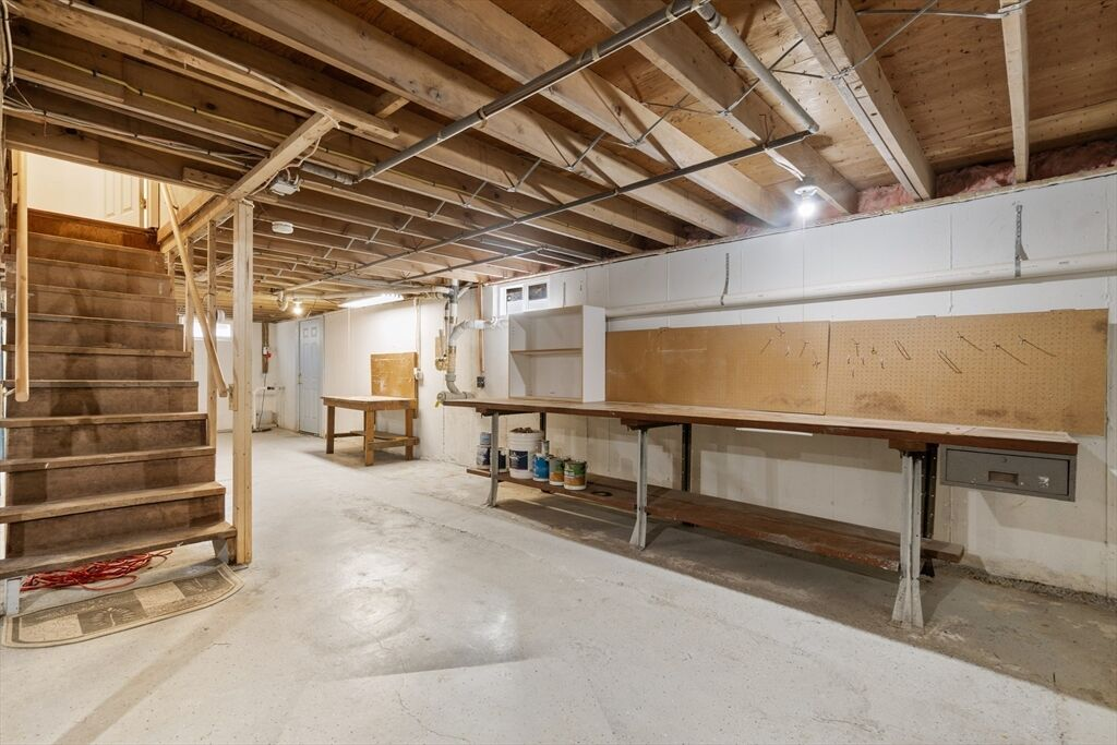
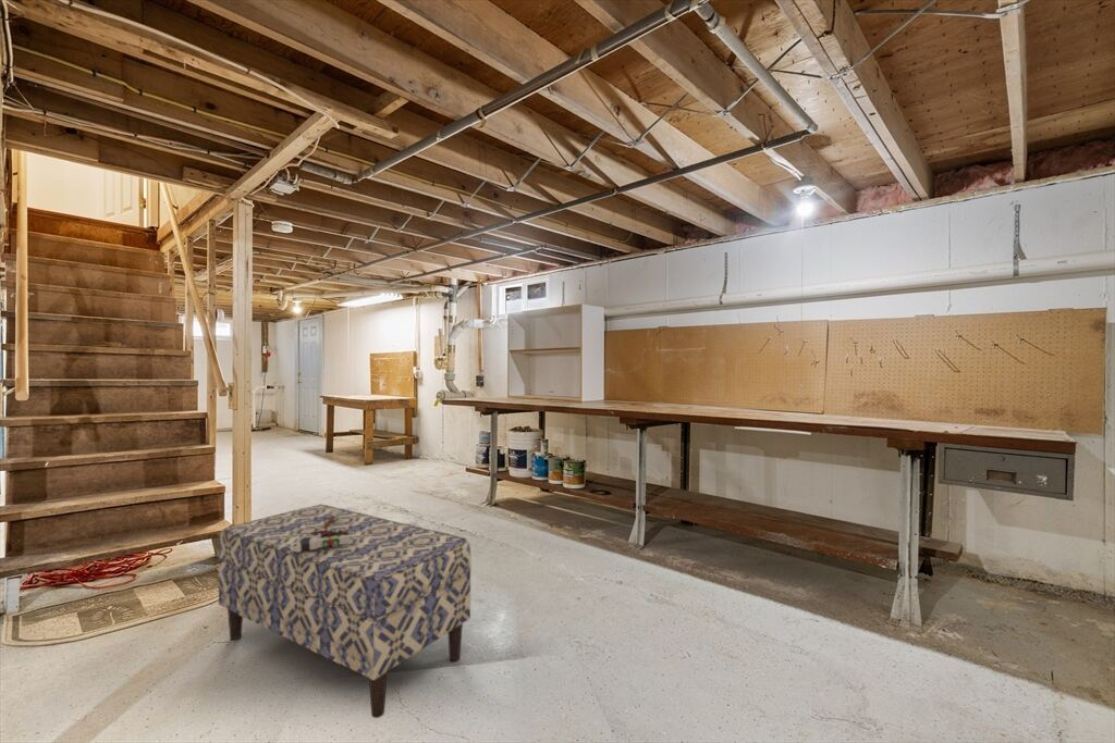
+ tool [290,507,350,553]
+ bench [217,504,473,719]
